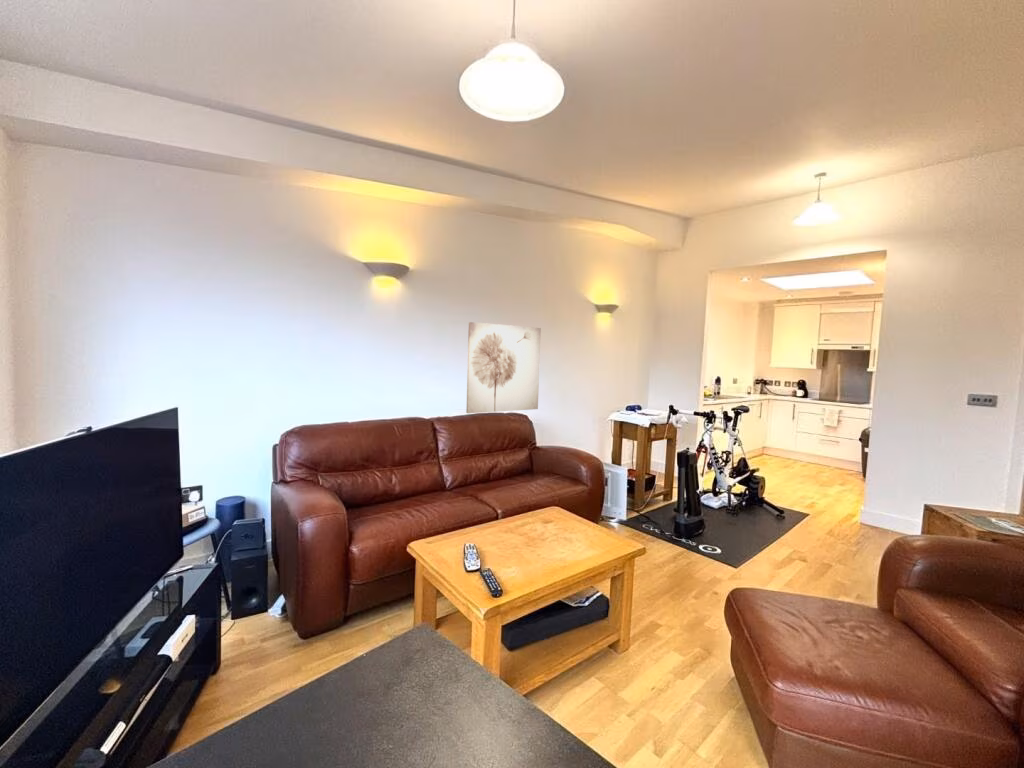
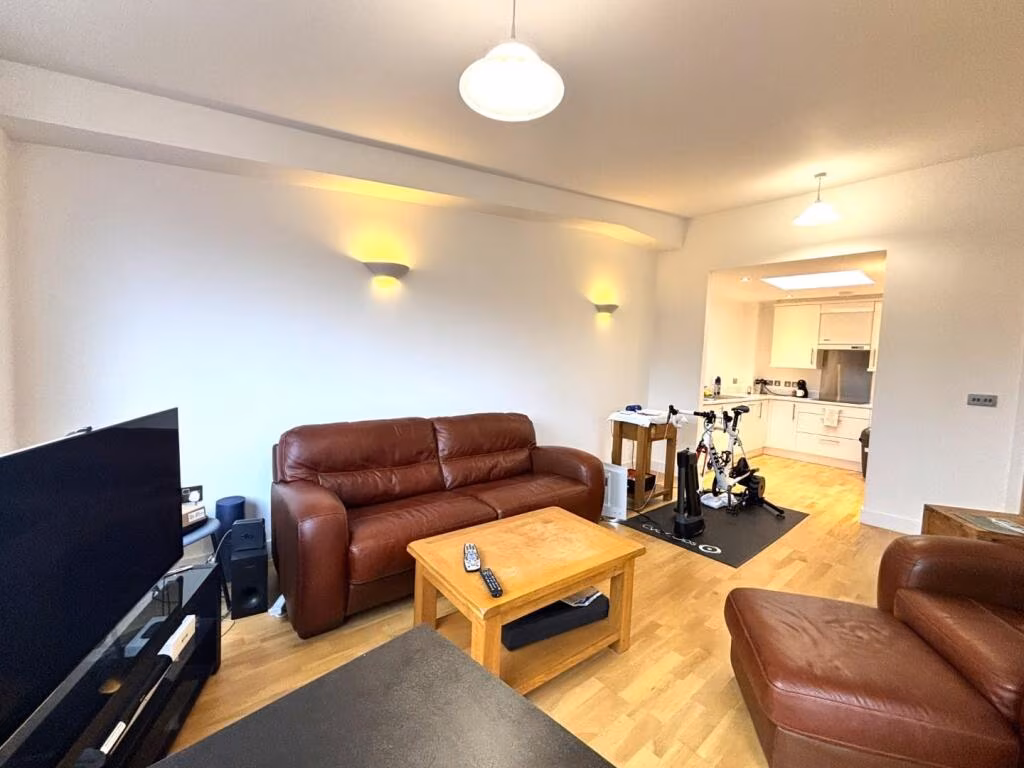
- wall art [465,321,542,414]
